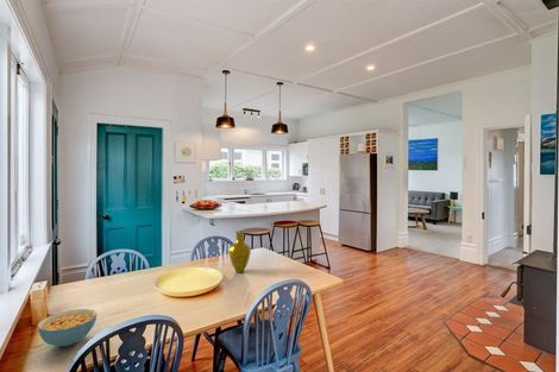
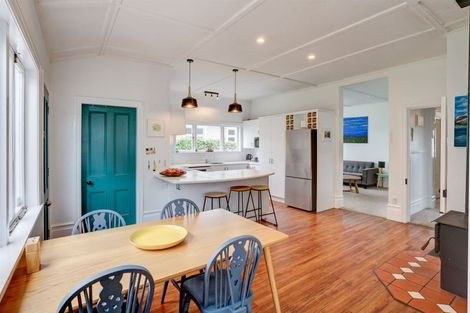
- vase [227,229,252,273]
- cereal bowl [37,308,98,347]
